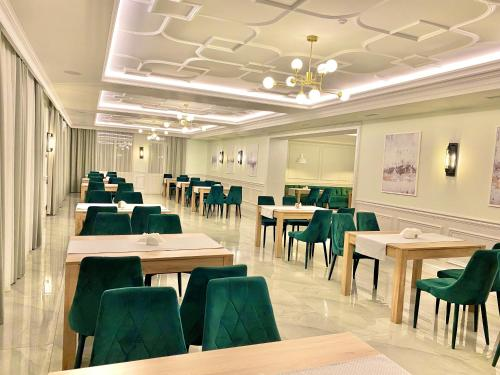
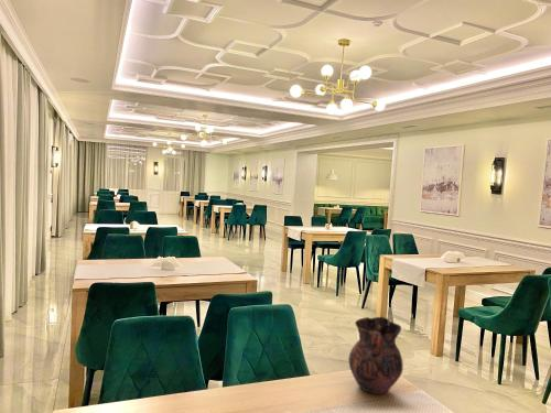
+ vase [347,316,404,395]
